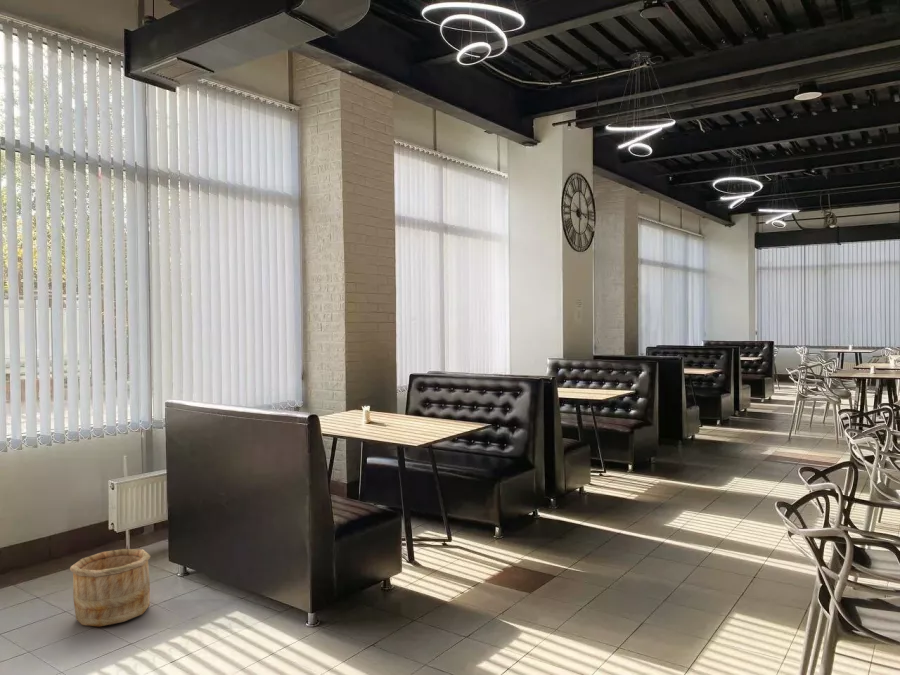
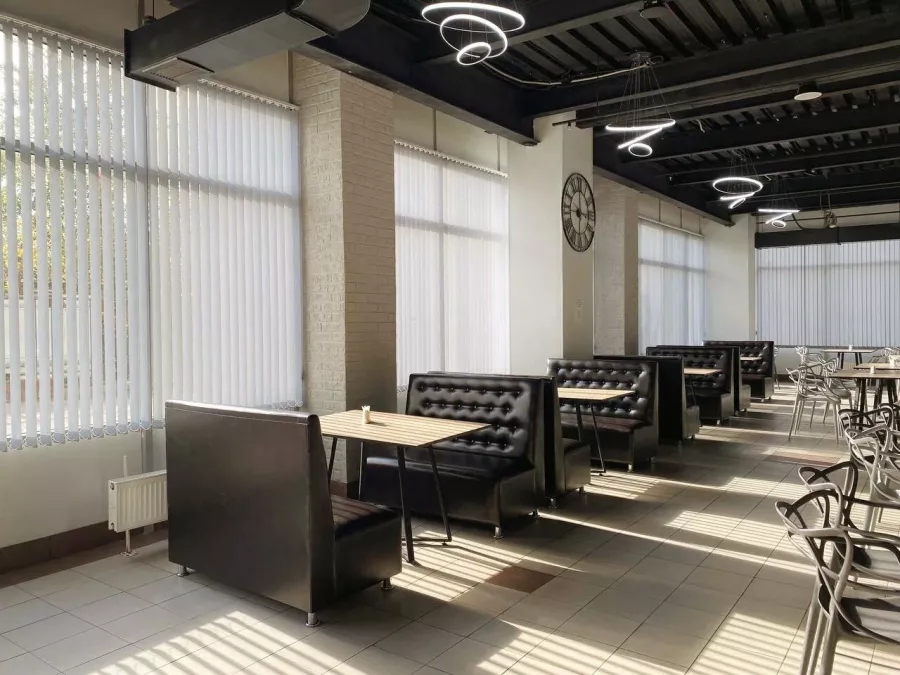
- wooden bucket [69,548,151,627]
